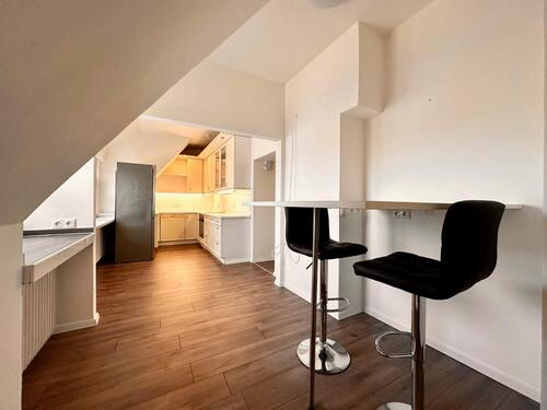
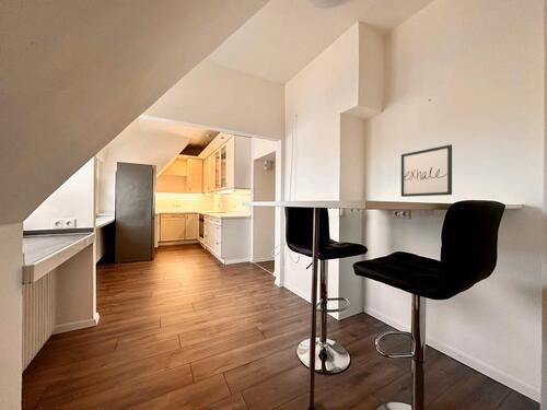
+ wall art [400,143,453,198]
